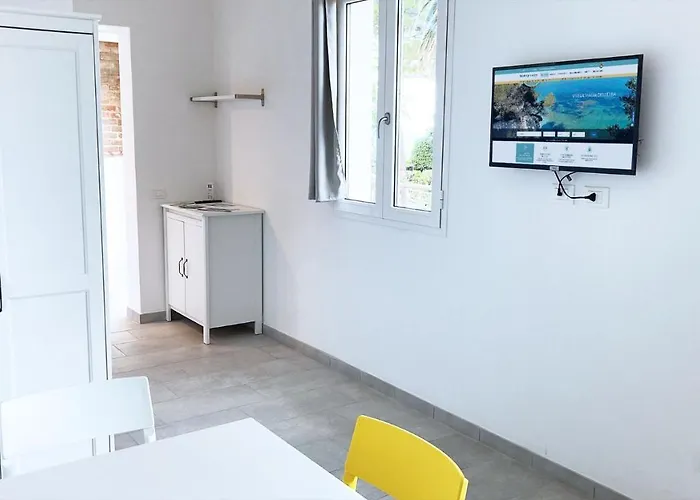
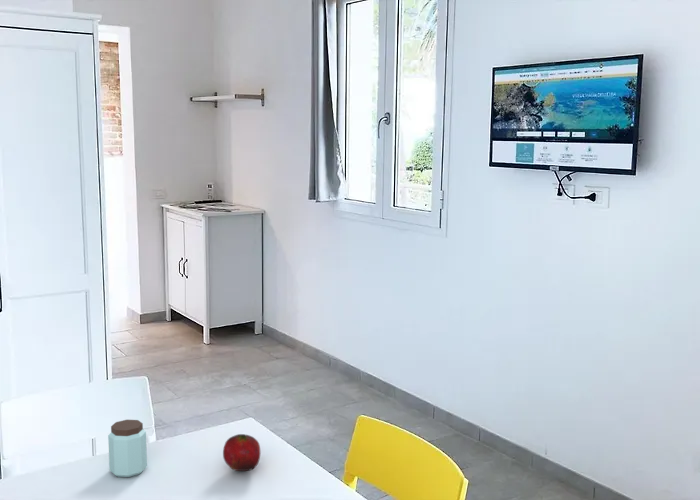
+ fruit [222,433,261,472]
+ peanut butter [107,419,148,478]
